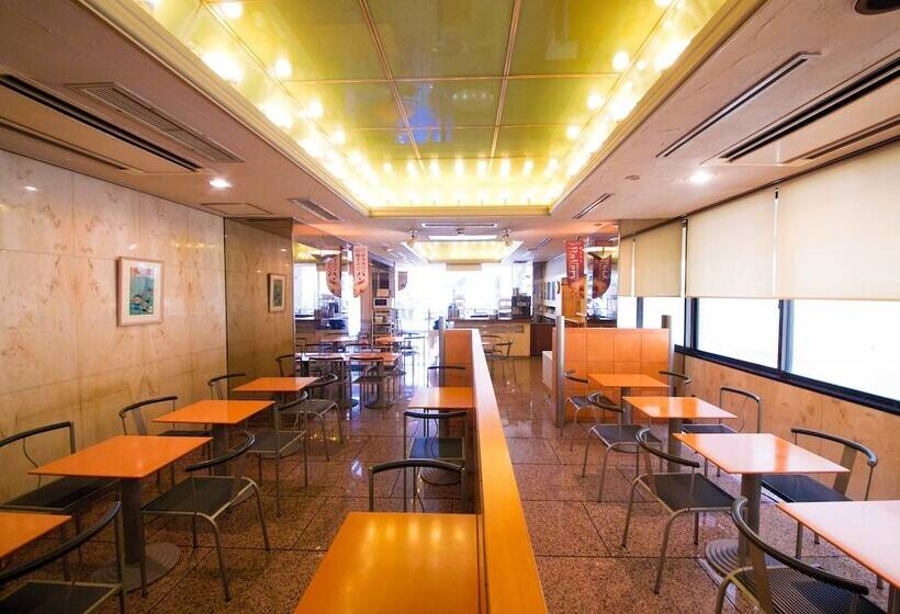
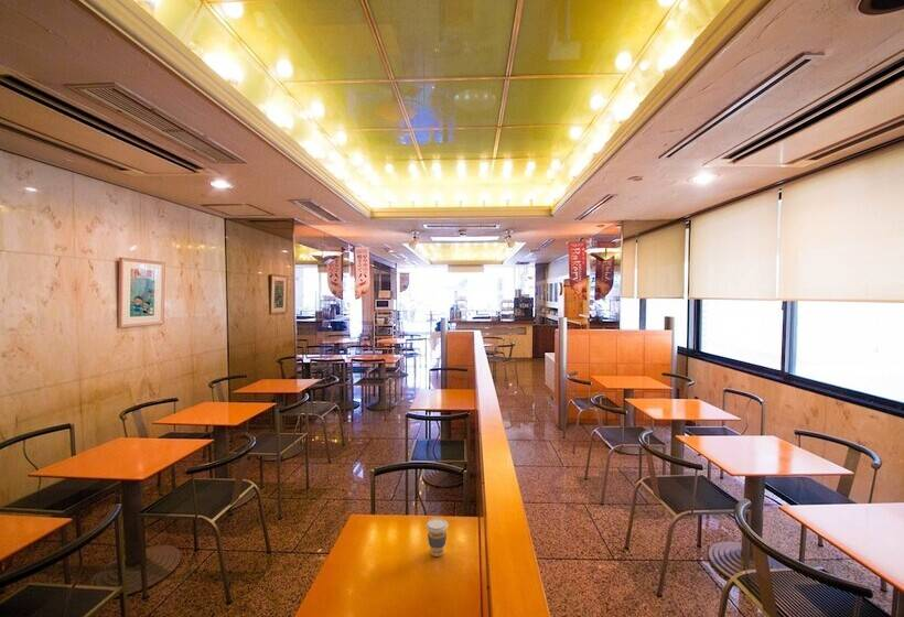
+ coffee cup [426,517,449,558]
